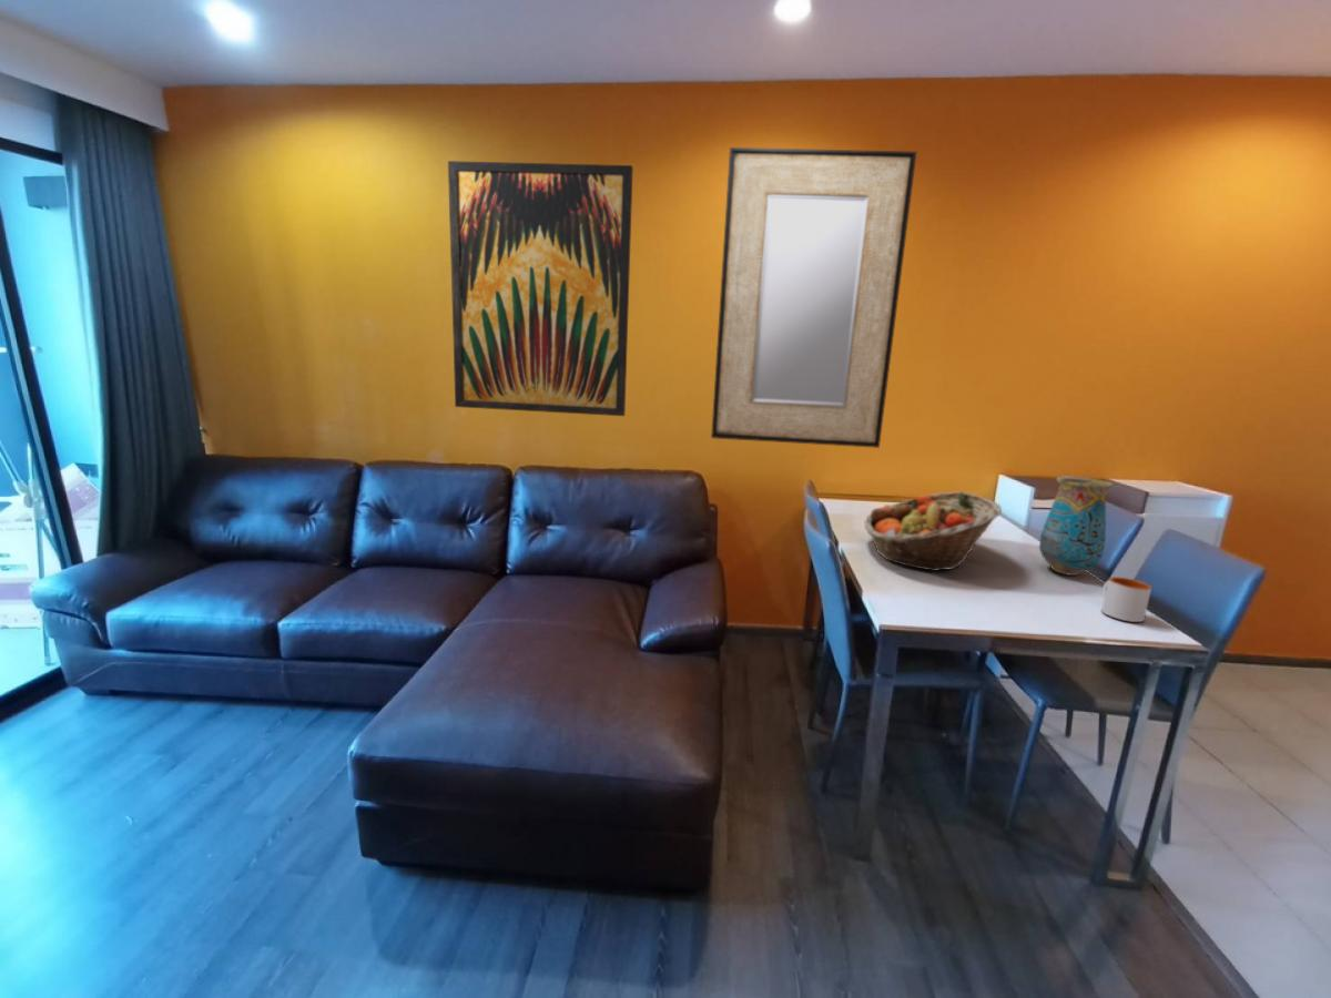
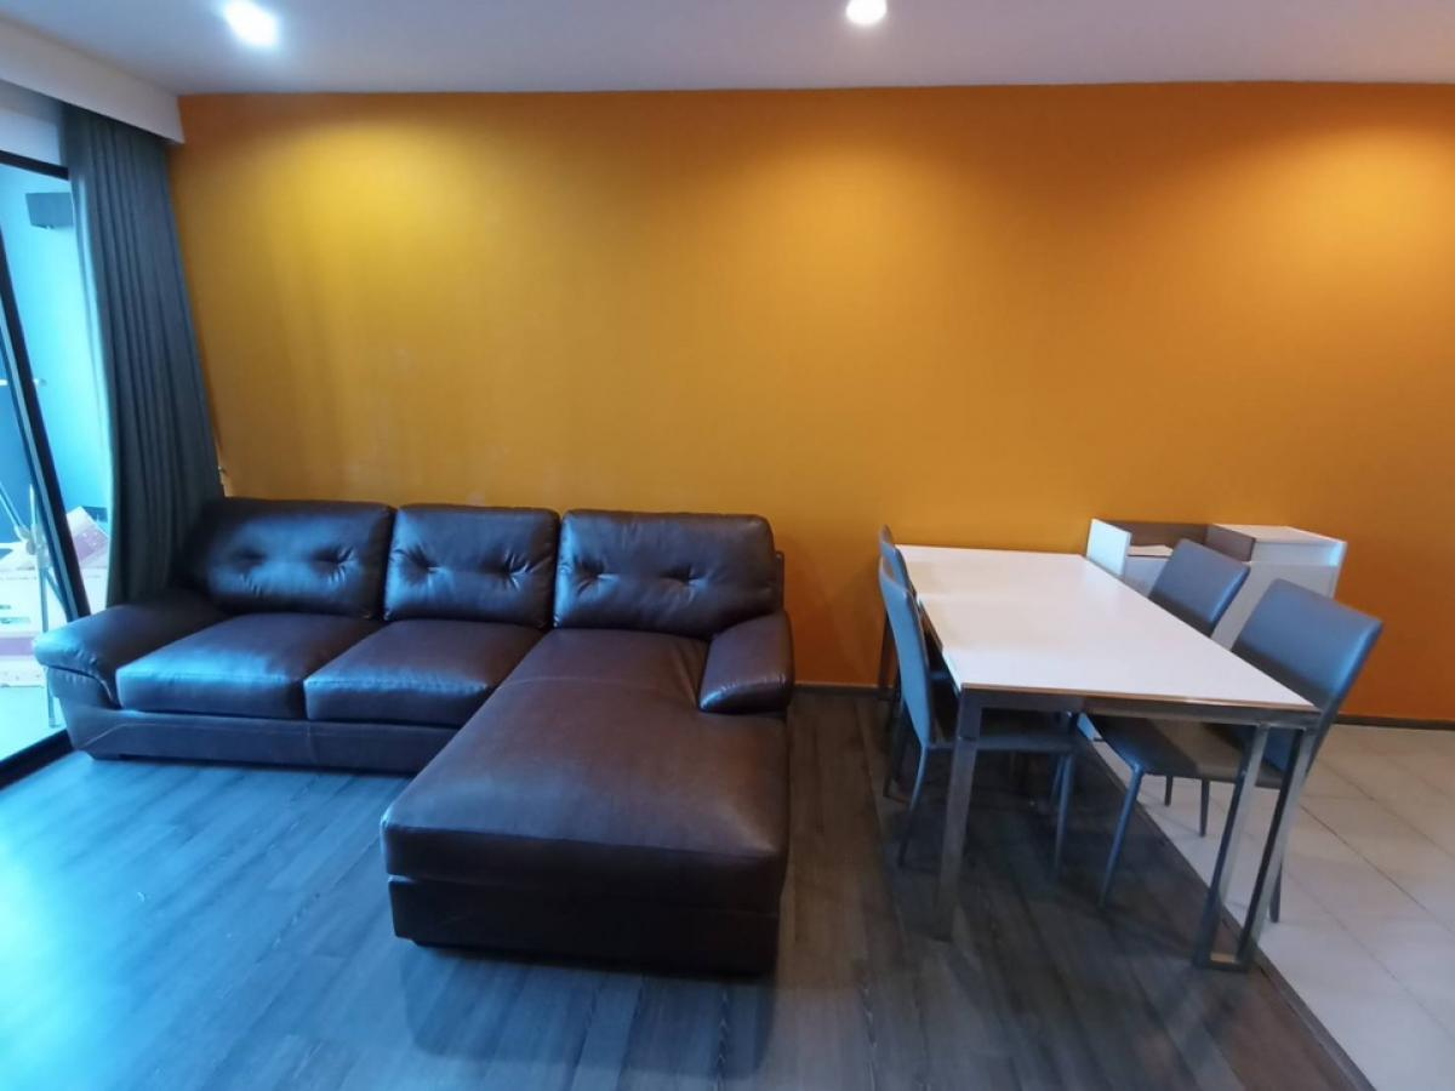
- mug [1100,576,1152,623]
- fruit basket [863,491,1003,572]
- home mirror [710,146,917,449]
- vase [1038,476,1114,577]
- wall art [447,160,634,417]
